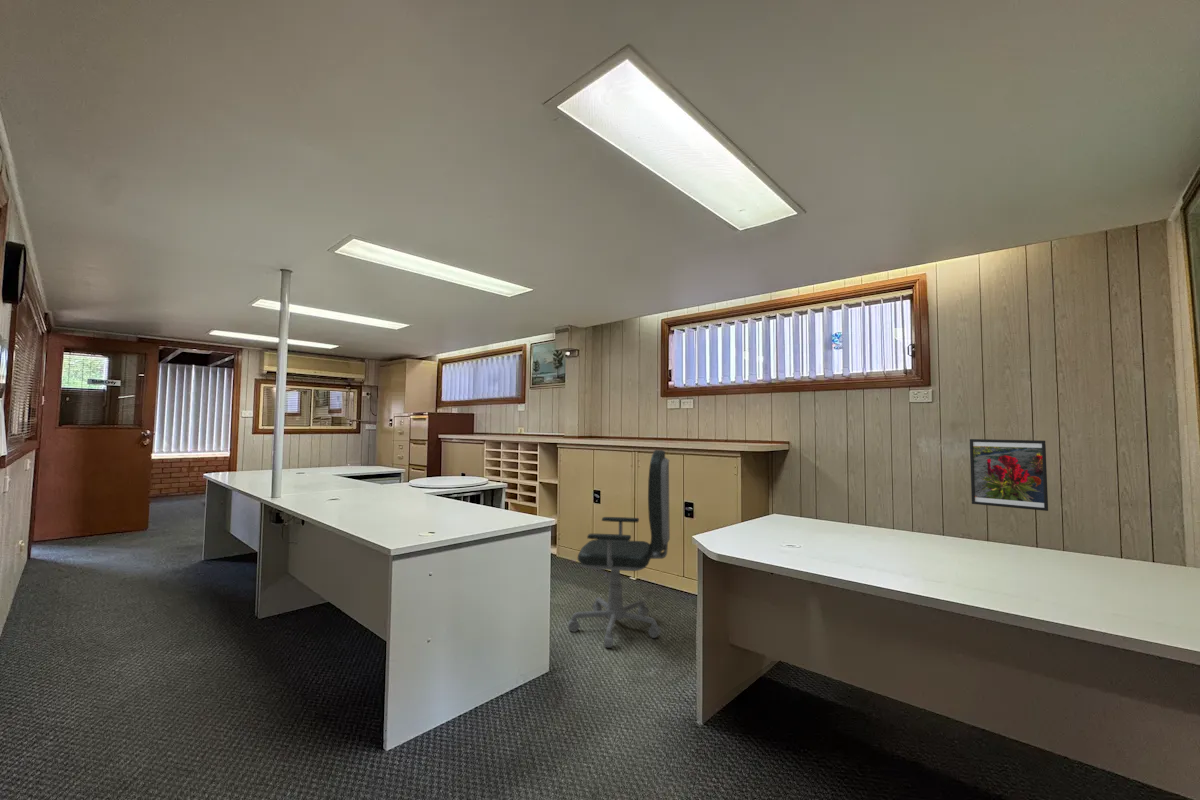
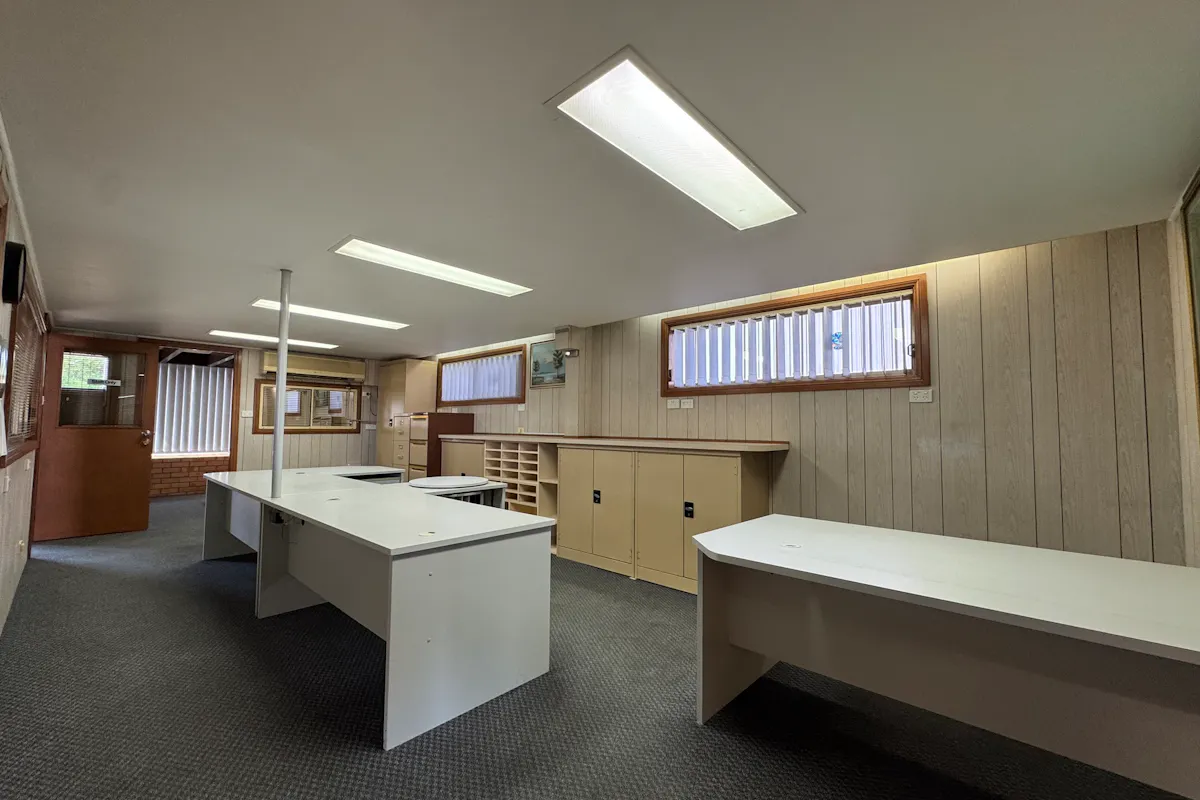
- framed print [969,438,1049,512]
- office chair [567,449,671,649]
